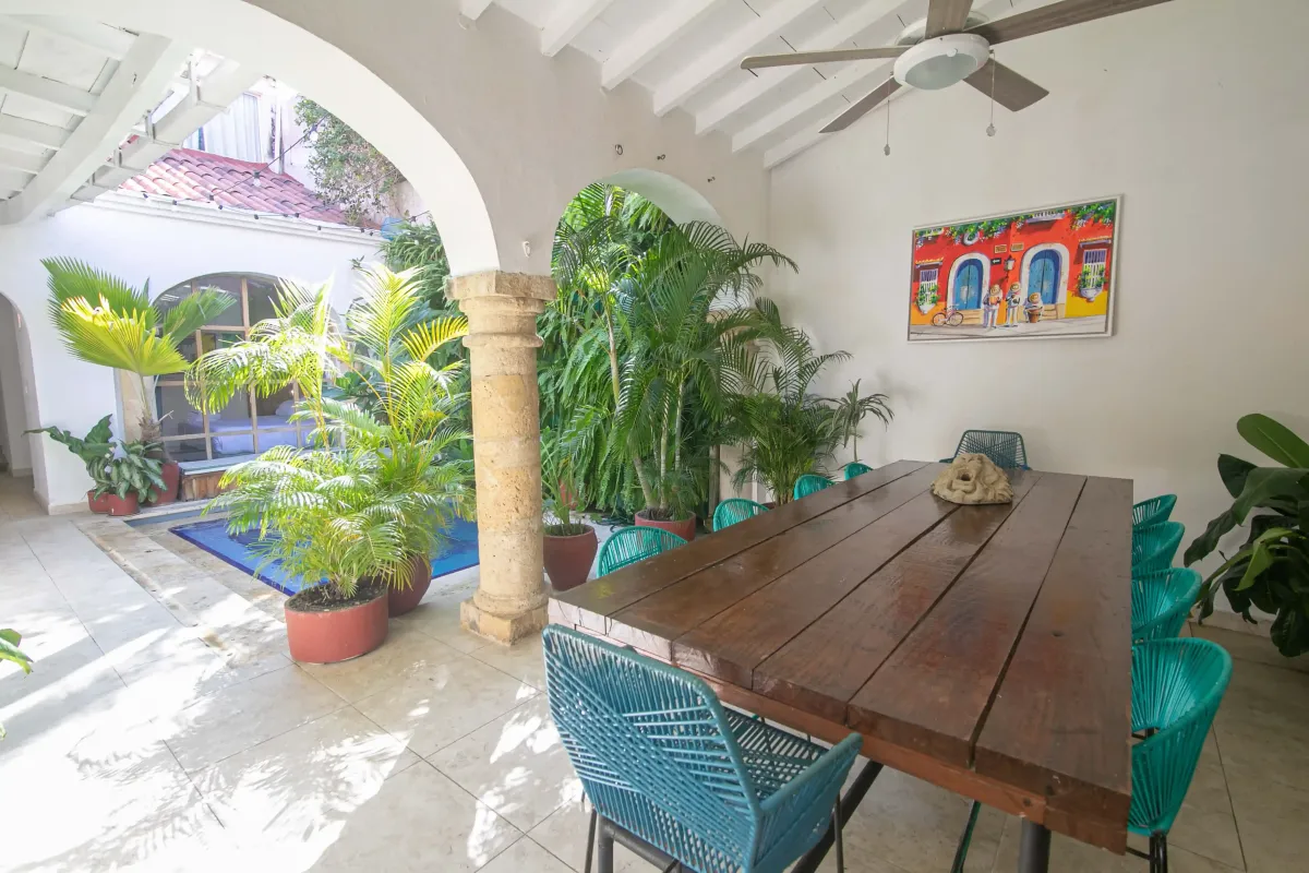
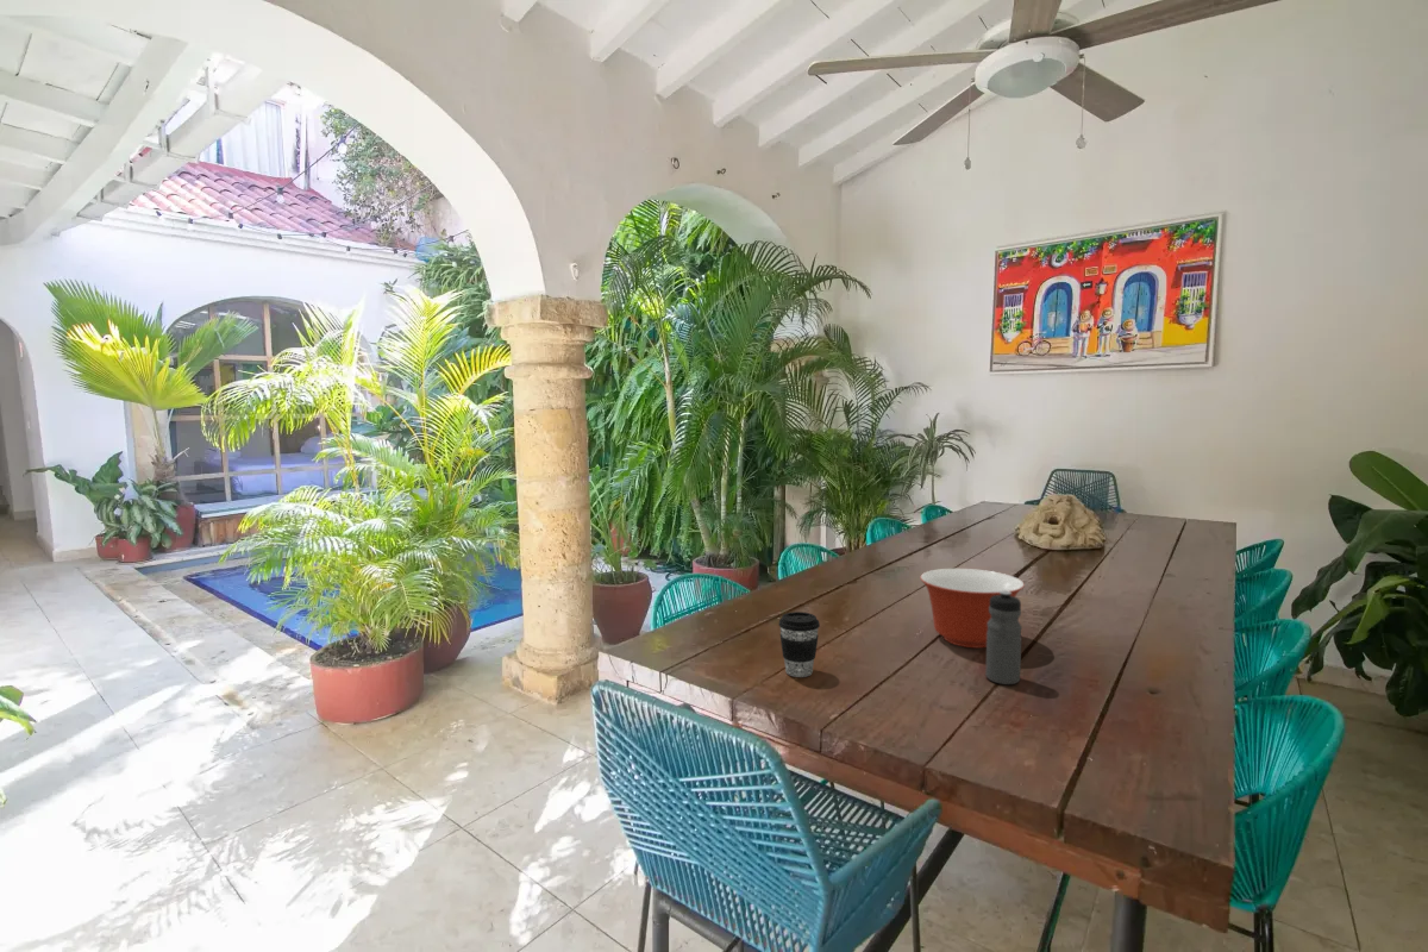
+ water bottle [984,591,1023,685]
+ mixing bowl [919,568,1026,649]
+ coffee cup [778,610,821,678]
